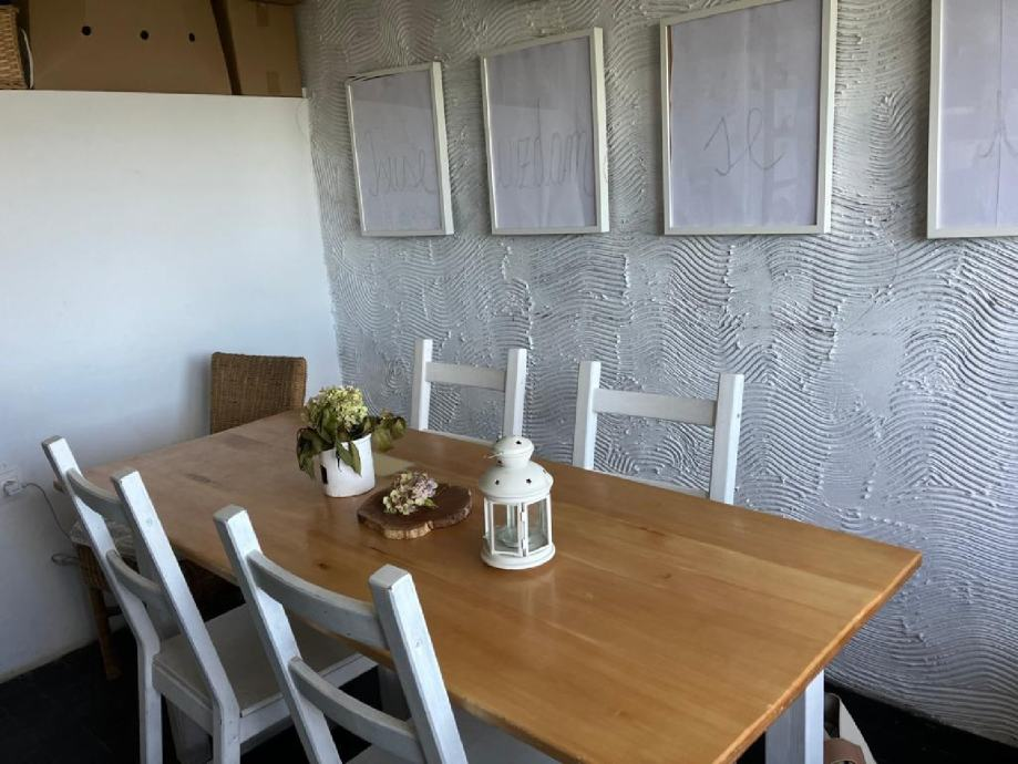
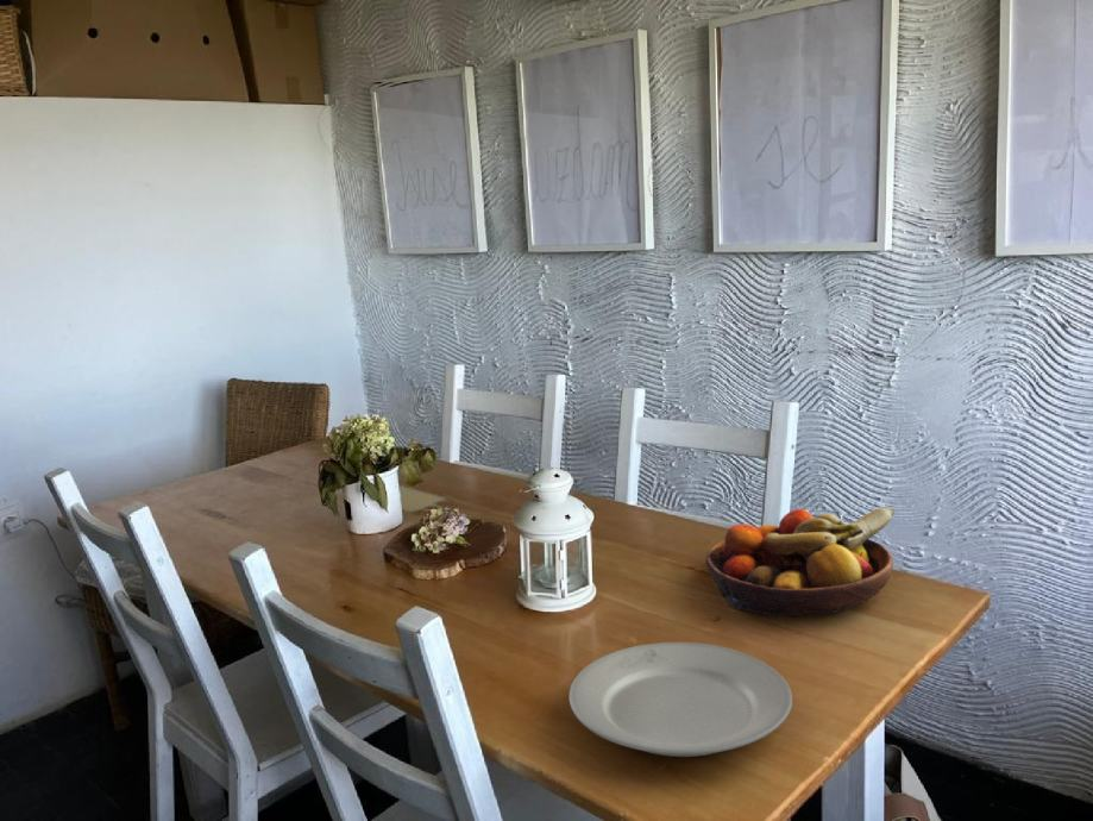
+ fruit bowl [704,507,896,616]
+ plate [569,641,793,758]
